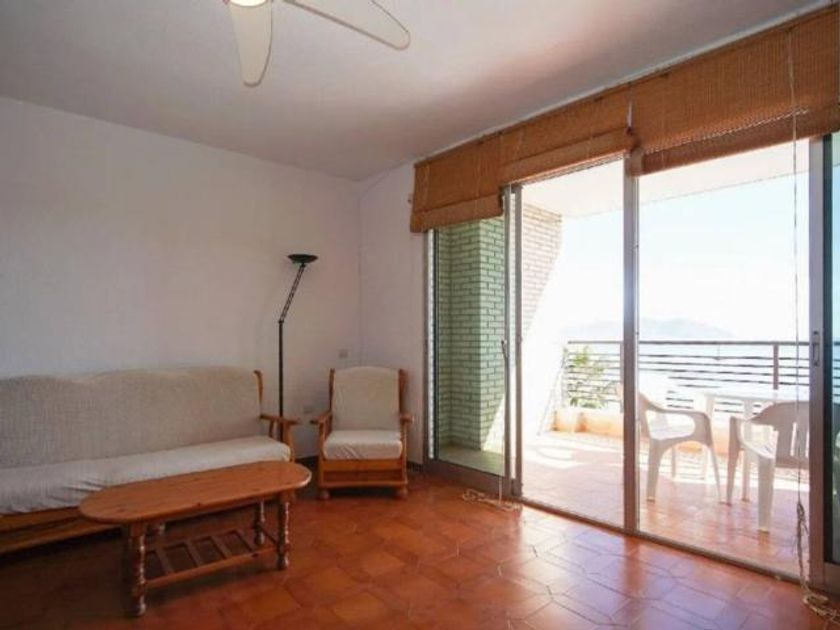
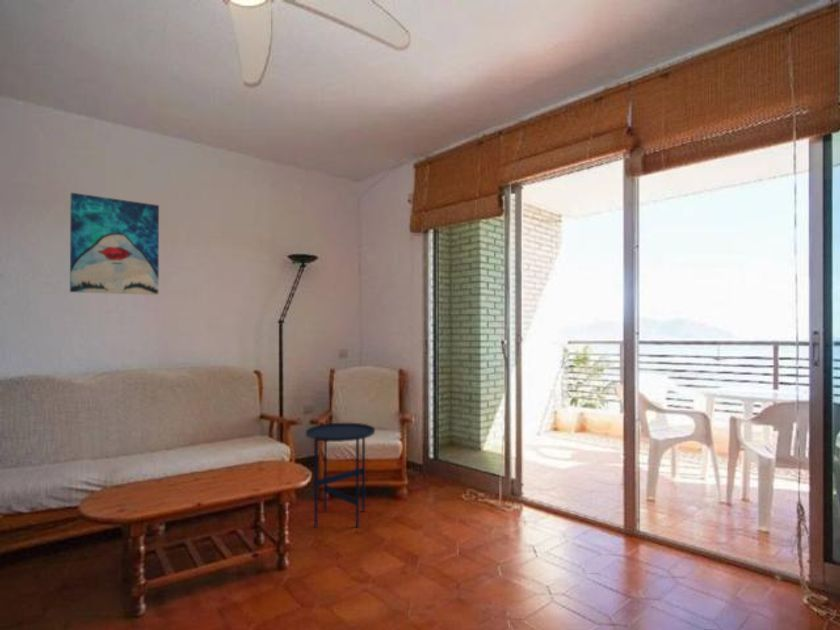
+ side table [305,422,376,529]
+ wall art [69,192,160,296]
